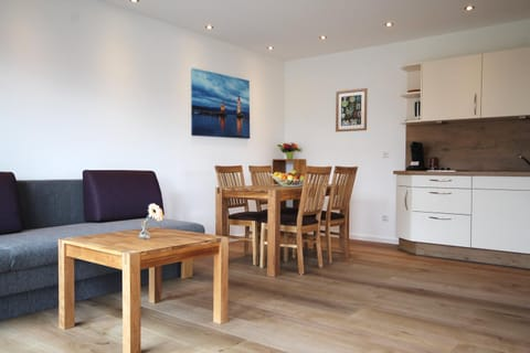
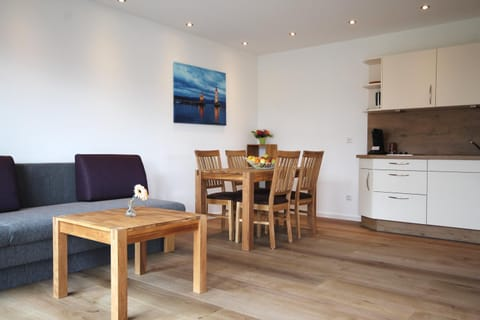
- wall art [335,87,368,133]
